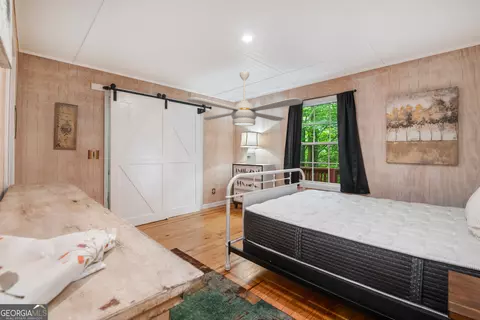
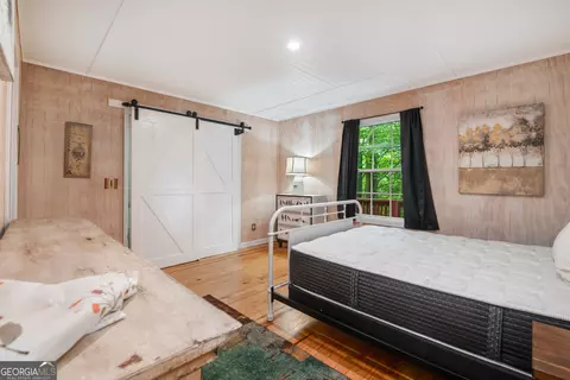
- ceiling fan [186,70,304,127]
